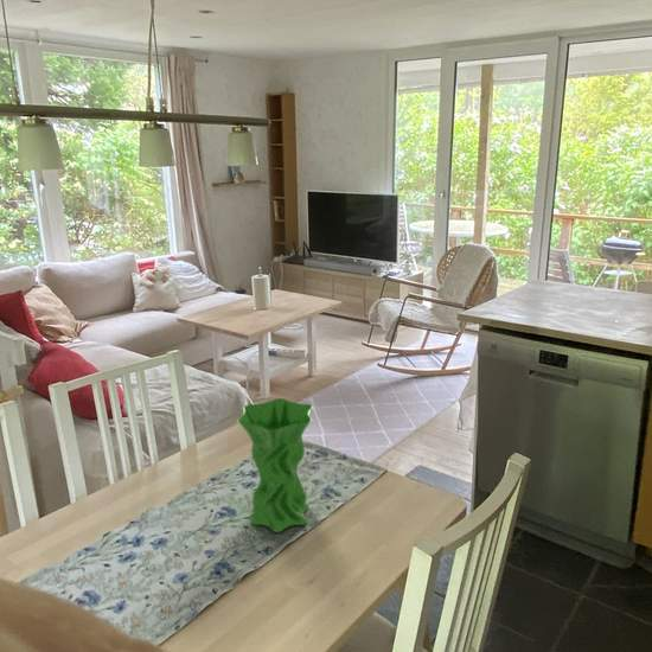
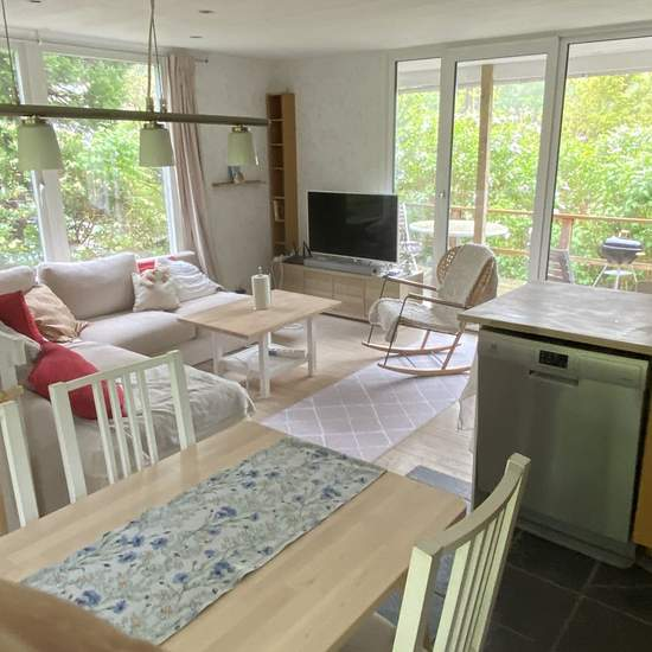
- vase [237,397,314,533]
